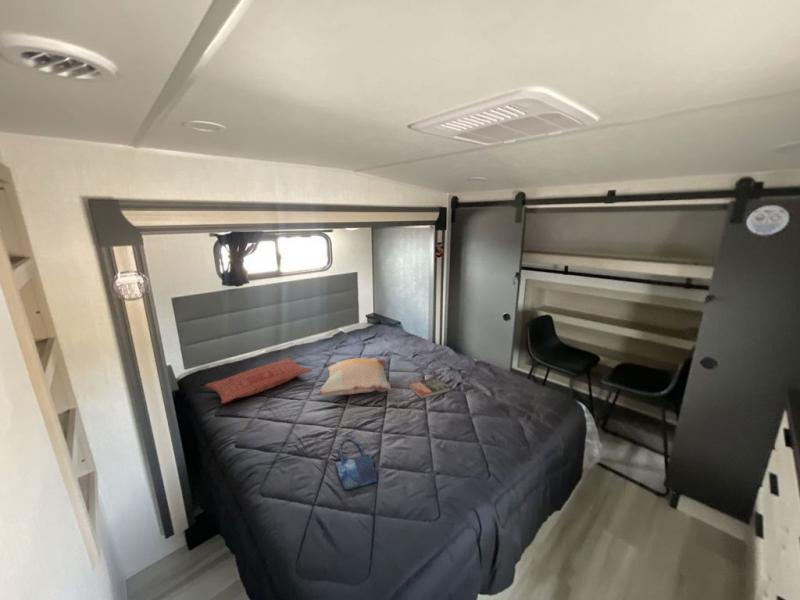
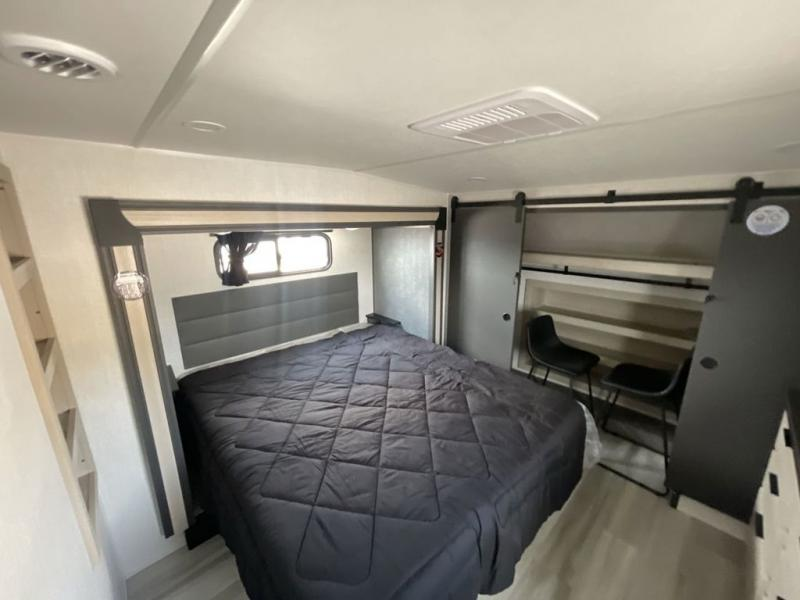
- book [407,376,452,399]
- shopping bag [335,434,378,491]
- decorative pillow [317,357,392,397]
- pillow [204,357,313,405]
